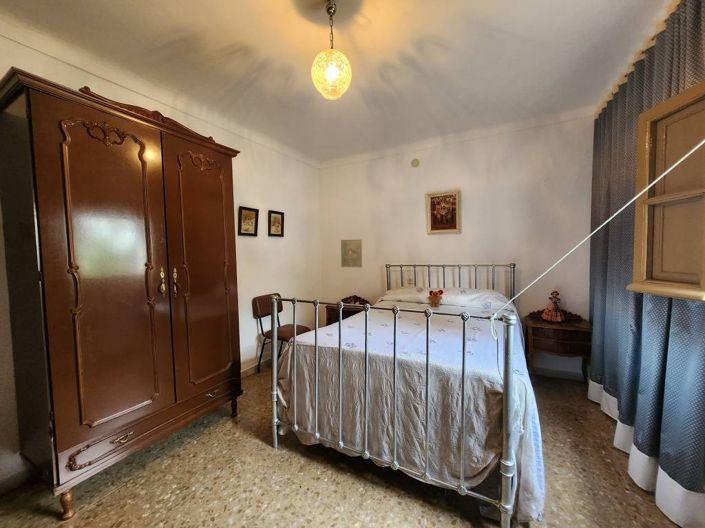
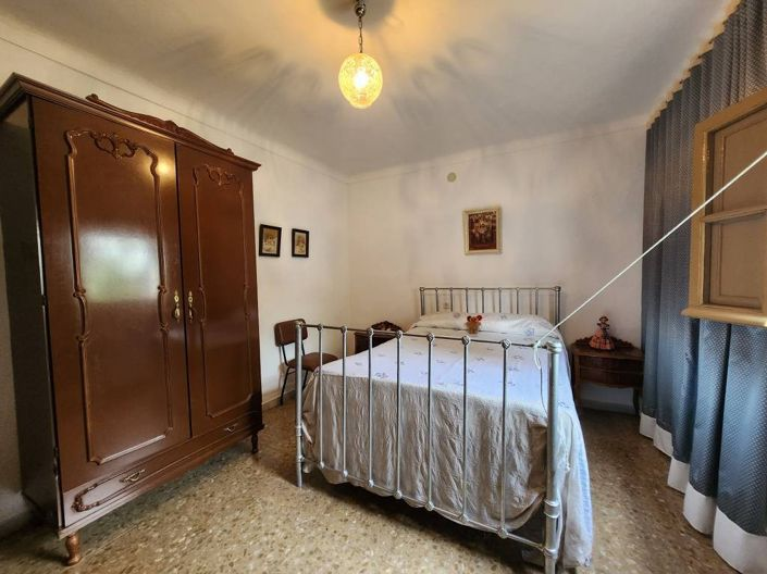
- religious icon [340,238,363,268]
